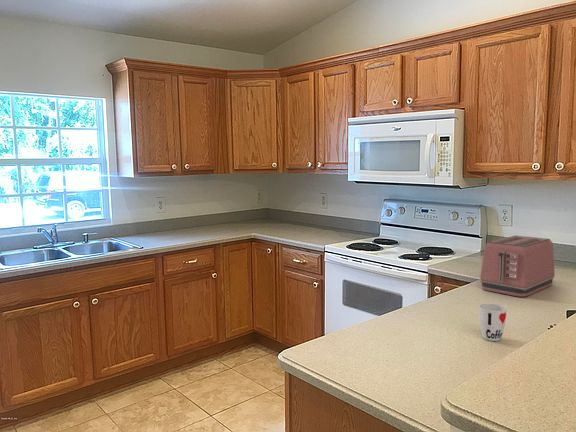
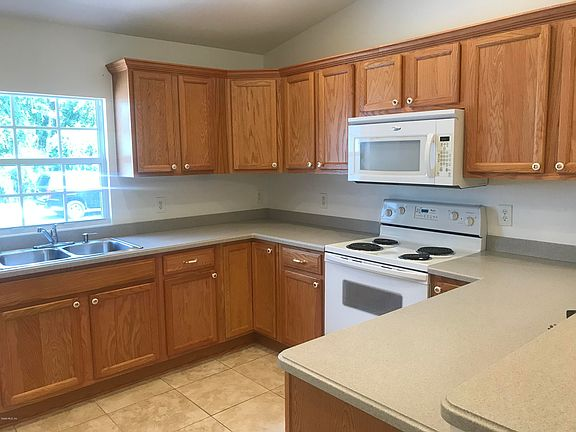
- toaster [479,235,556,298]
- cup [478,303,508,342]
